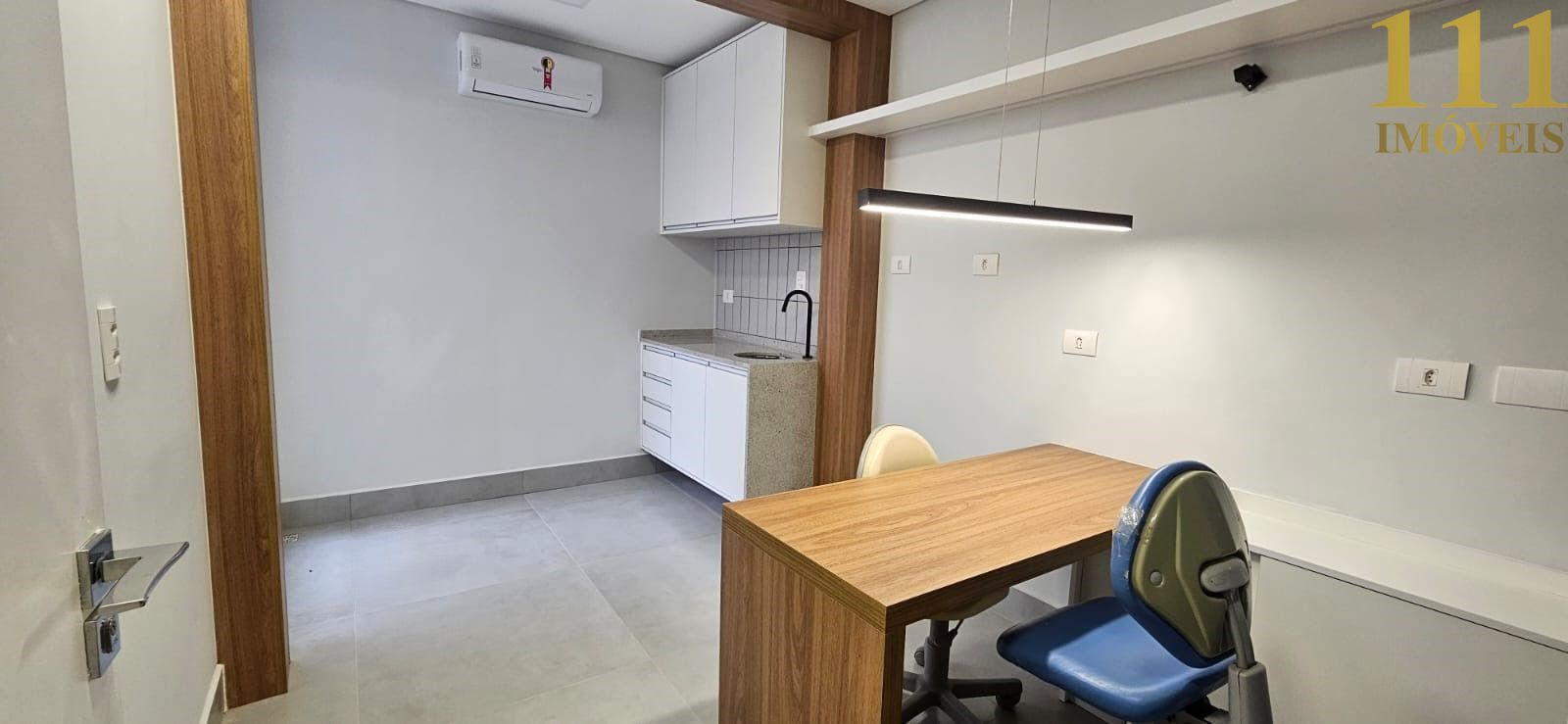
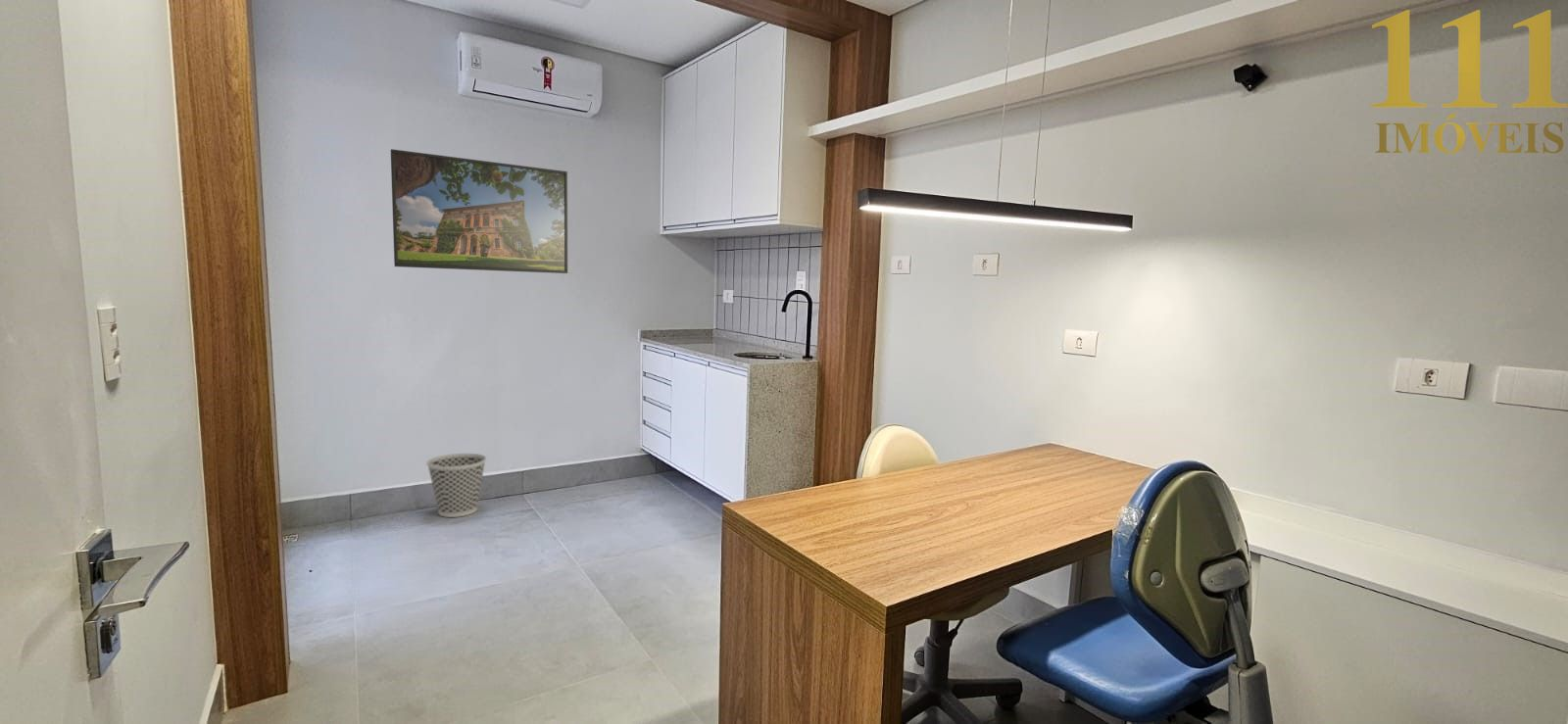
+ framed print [390,148,568,274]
+ wastebasket [425,453,487,518]
